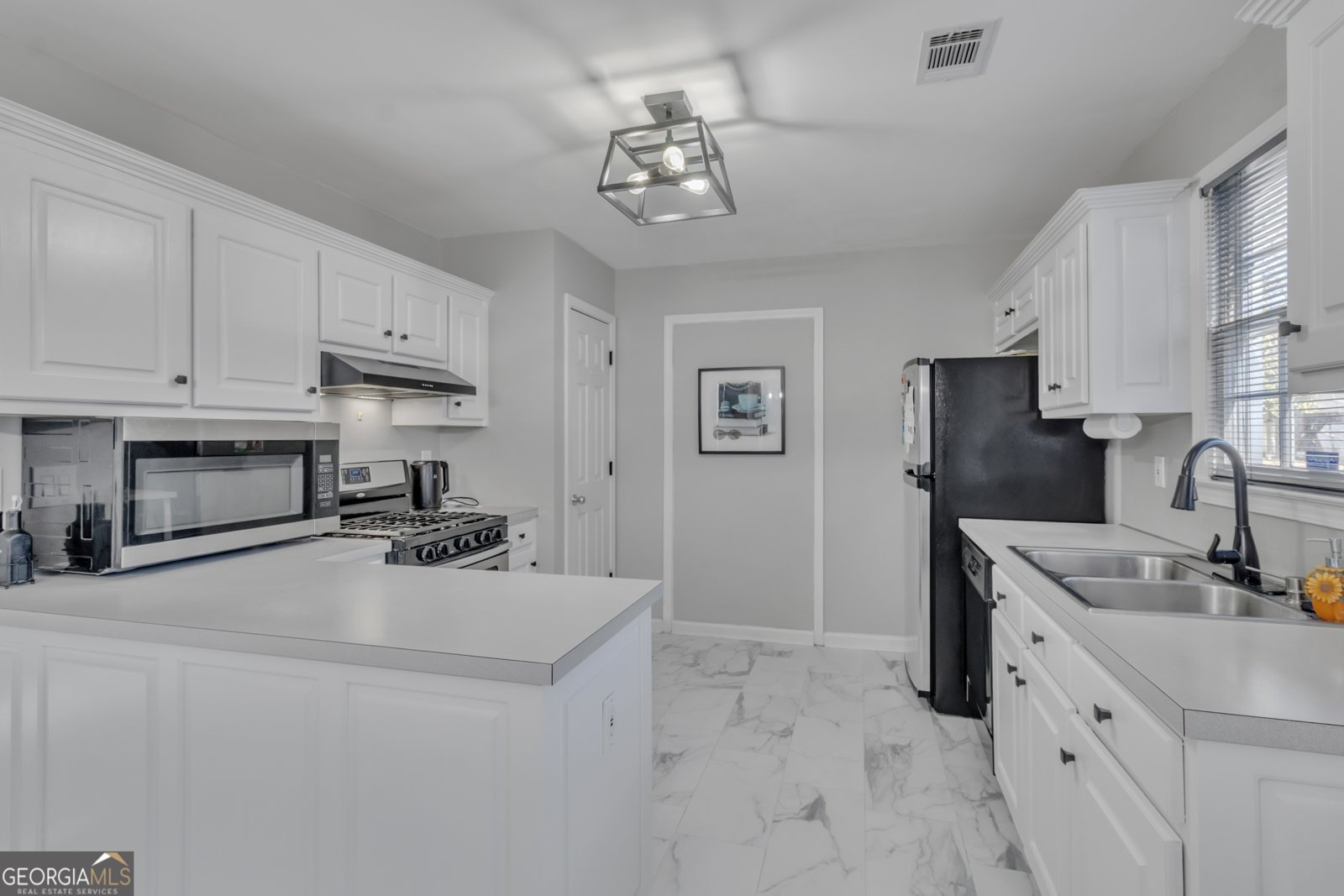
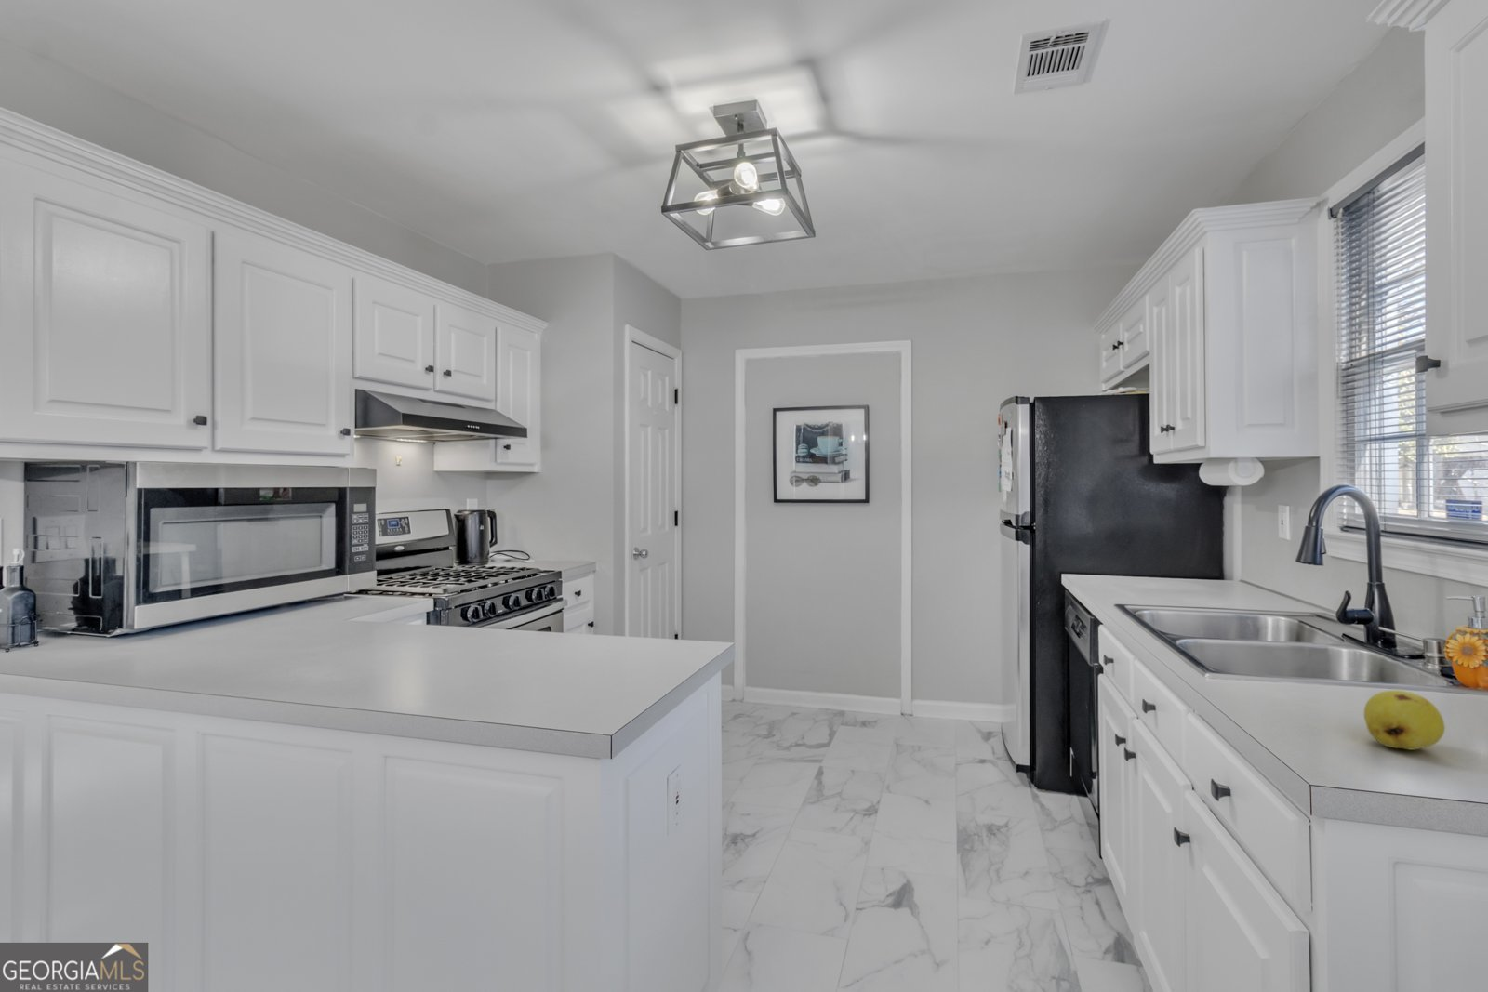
+ fruit [1363,690,1446,752]
